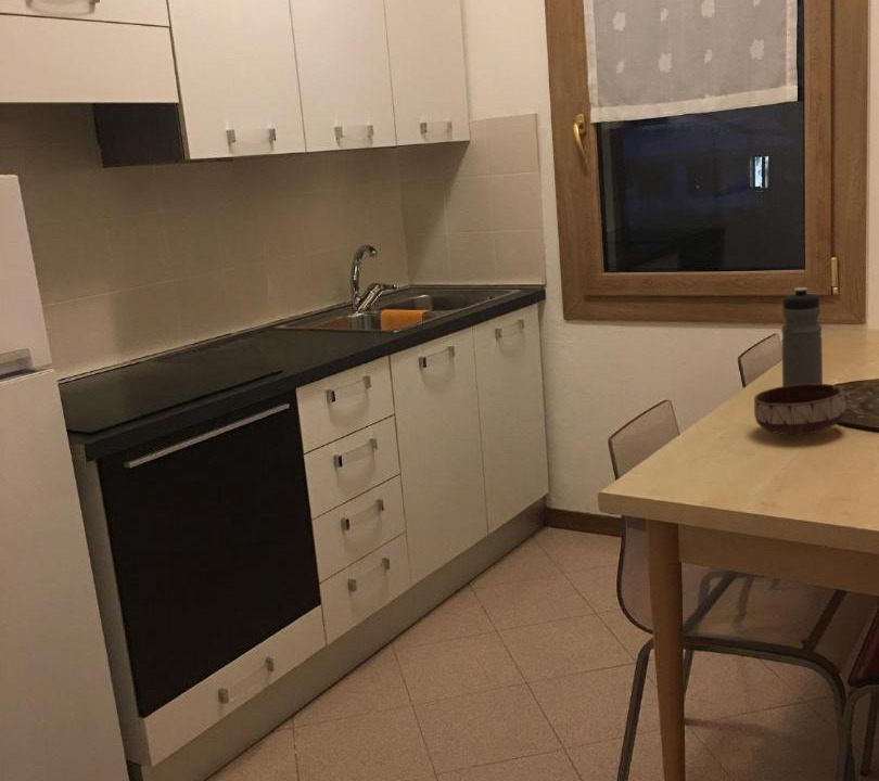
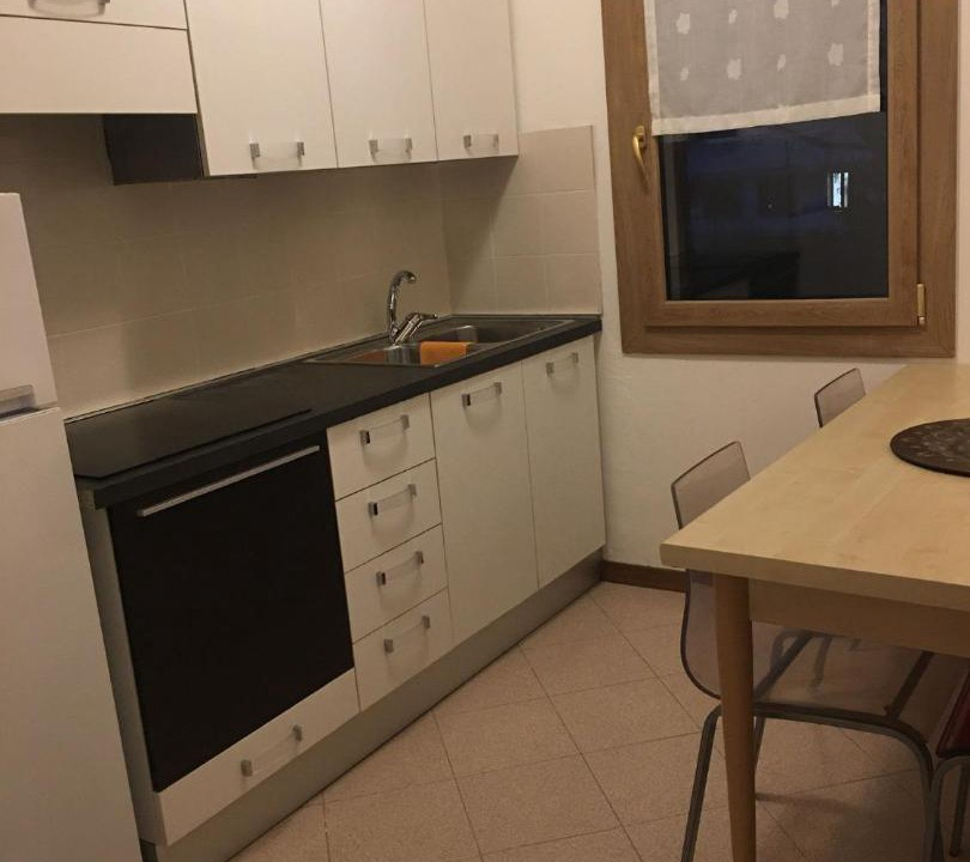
- bowl [753,383,846,436]
- water bottle [780,286,824,386]
